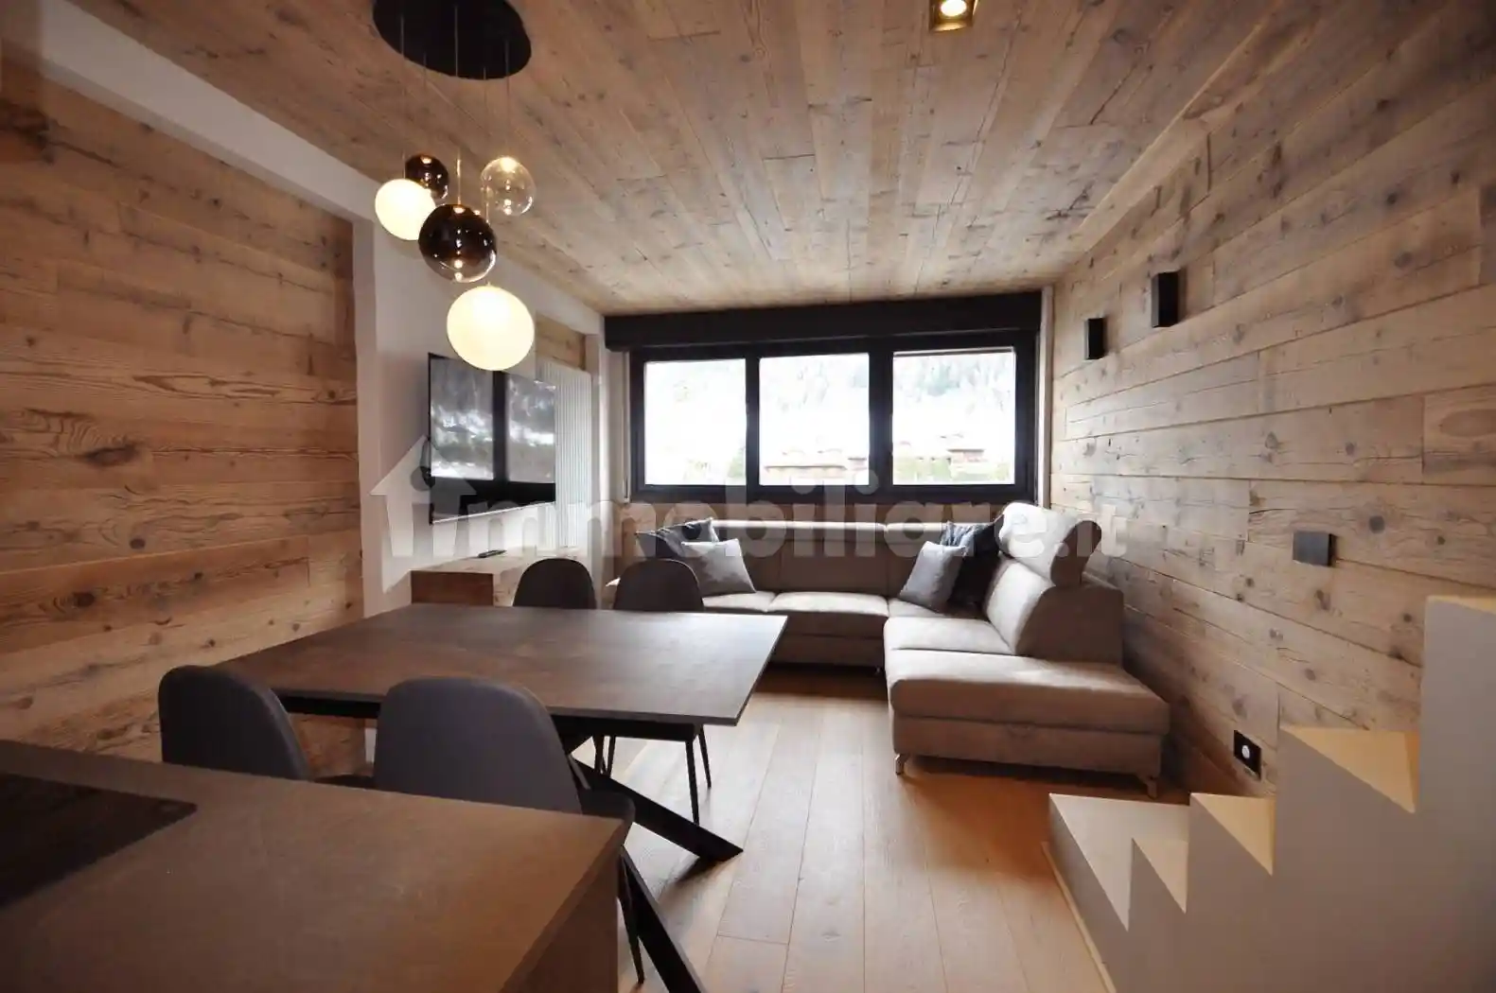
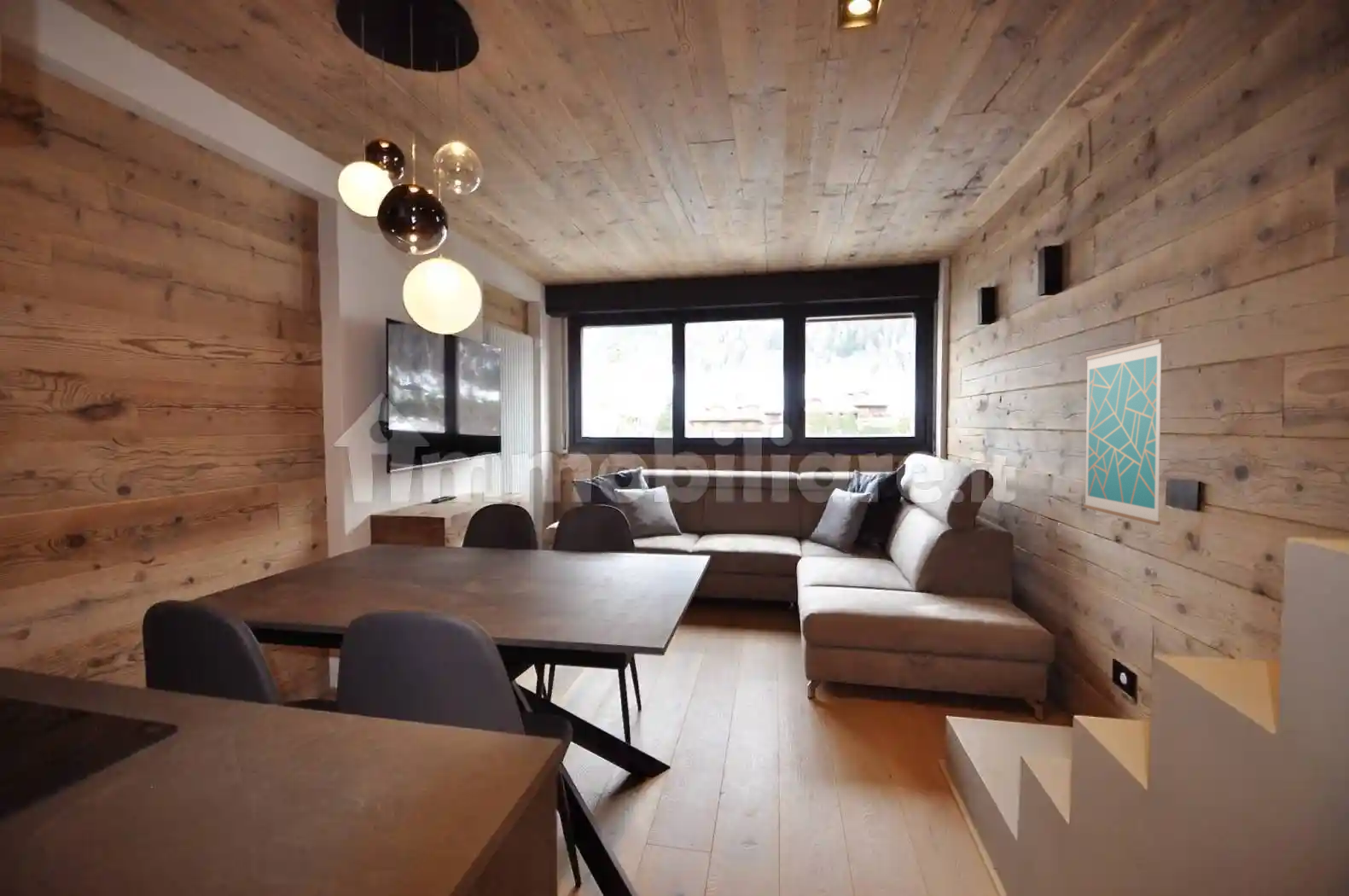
+ wall art [1083,338,1164,527]
